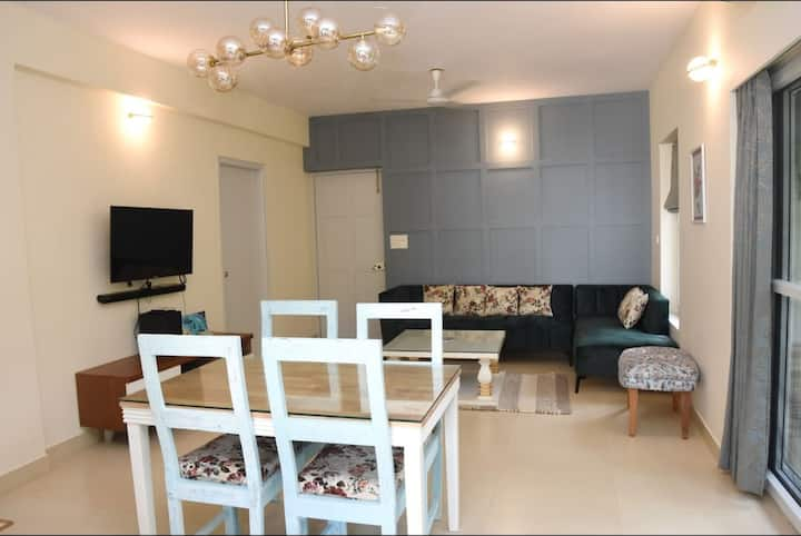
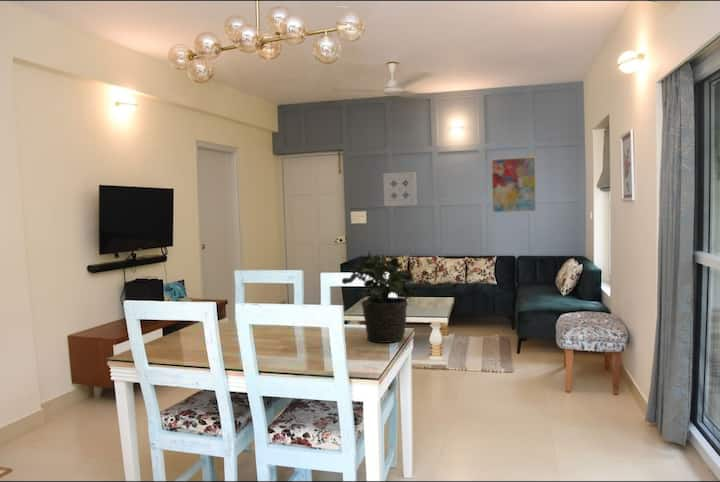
+ potted plant [341,251,417,344]
+ wall art [382,171,418,207]
+ wall art [490,155,538,214]
